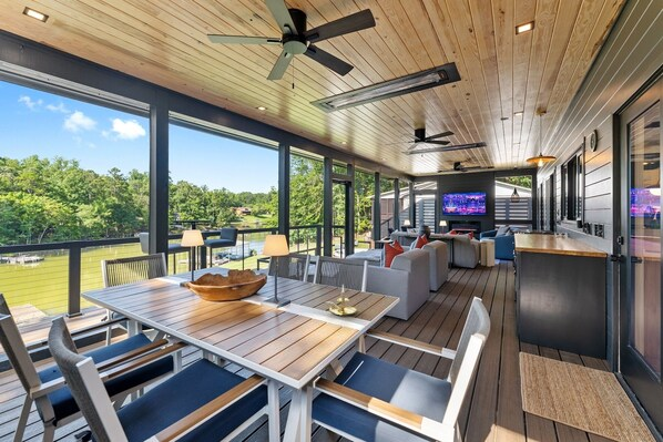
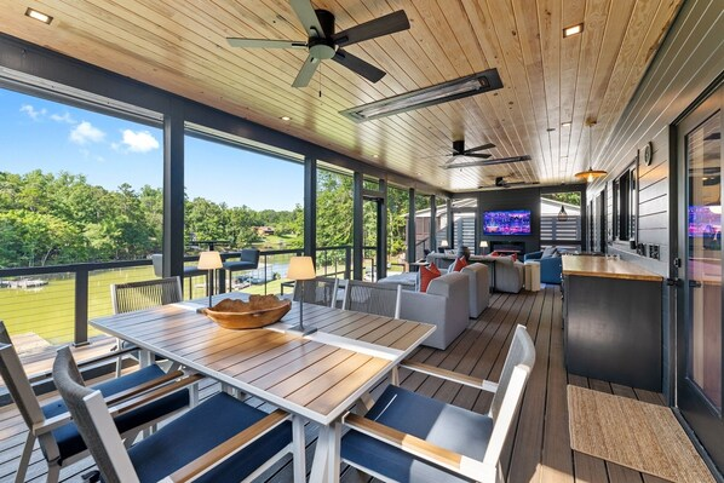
- candle holder [325,284,358,317]
